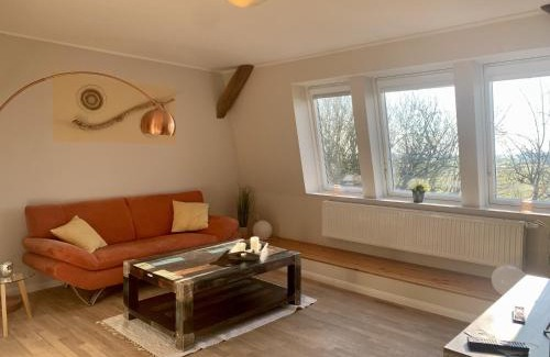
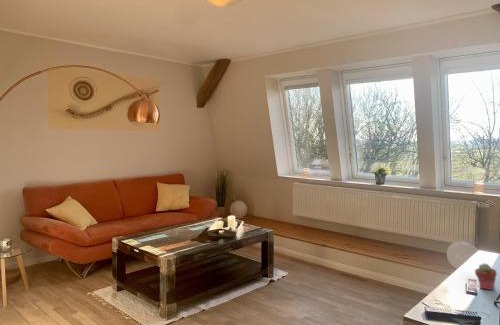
+ potted succulent [474,263,498,291]
